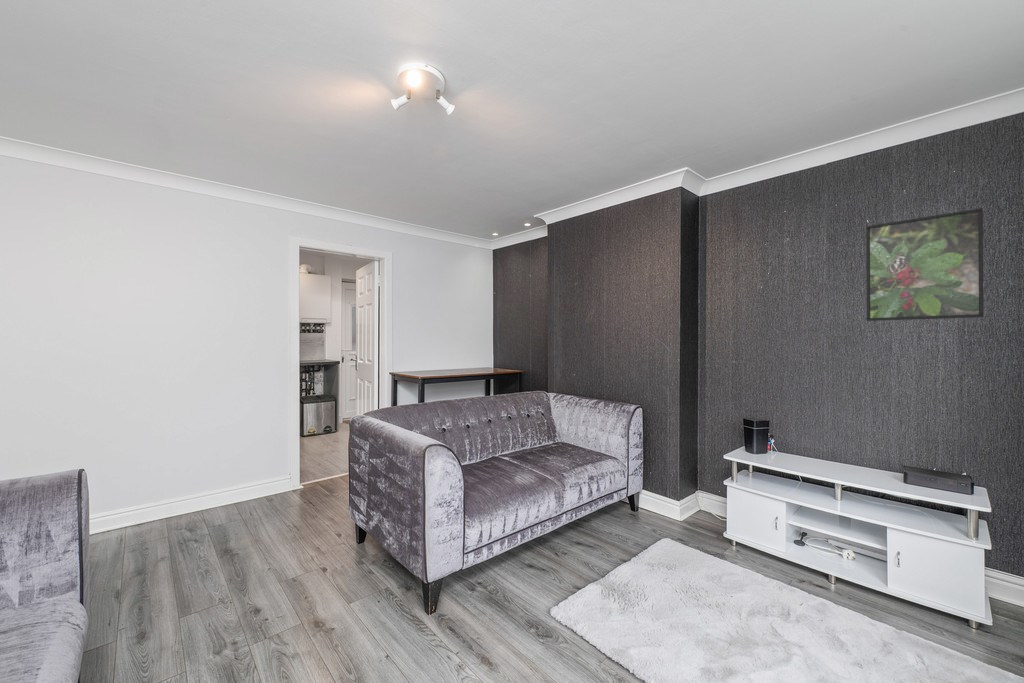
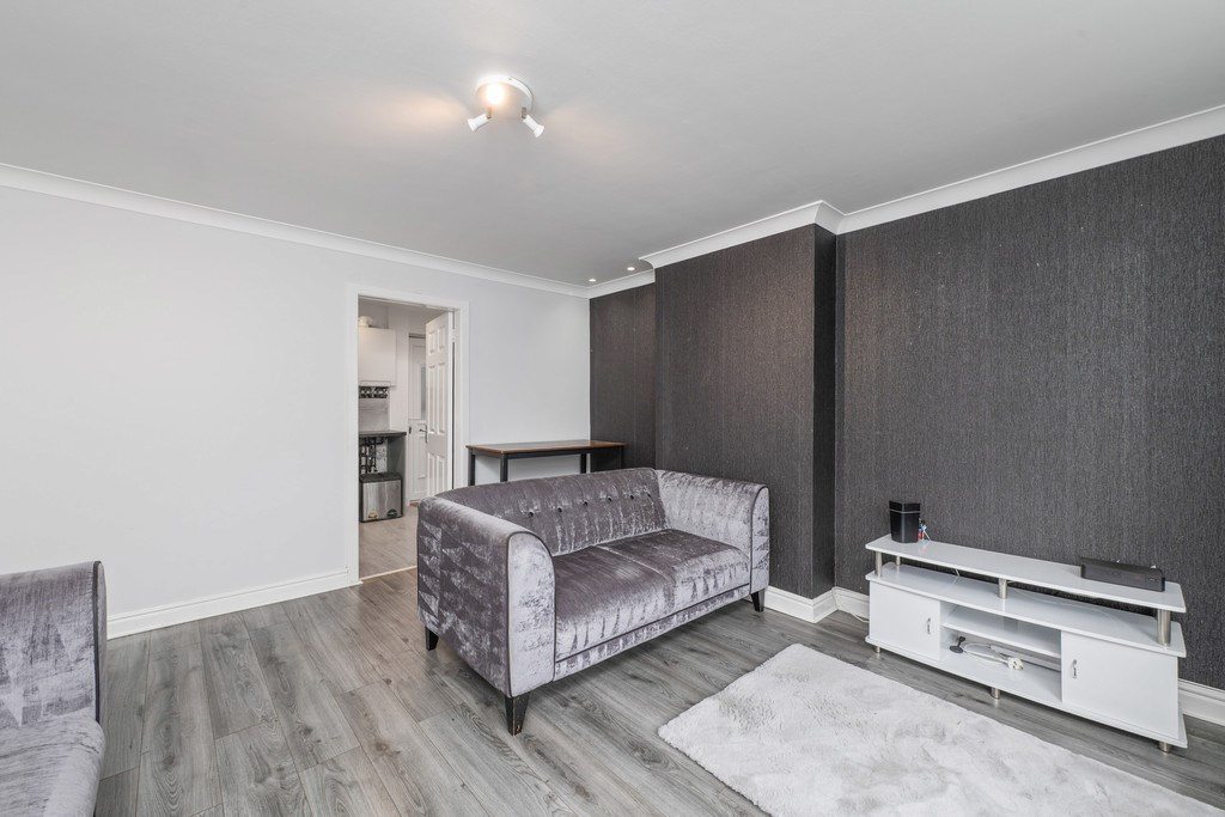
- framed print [865,207,984,322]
